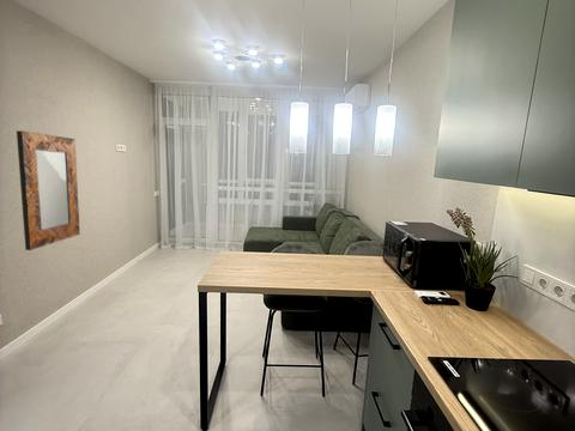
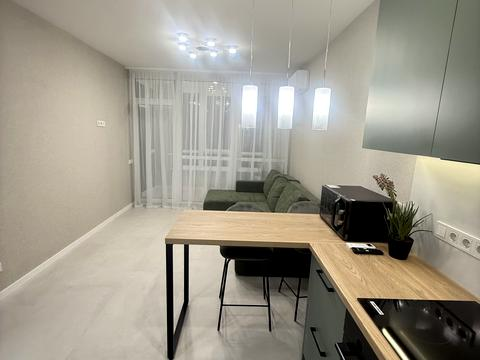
- home mirror [16,129,80,251]
